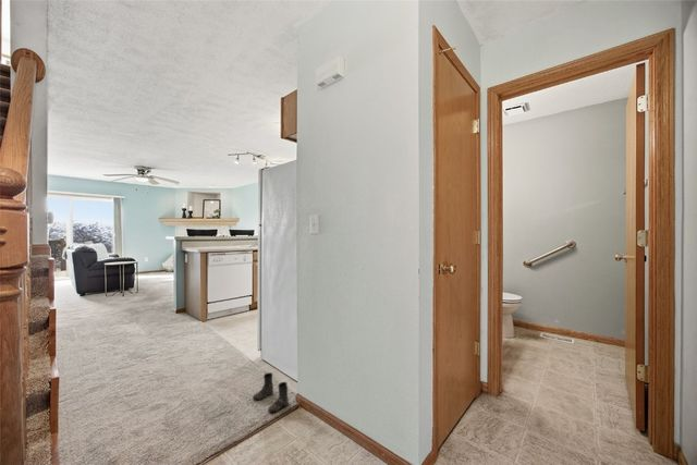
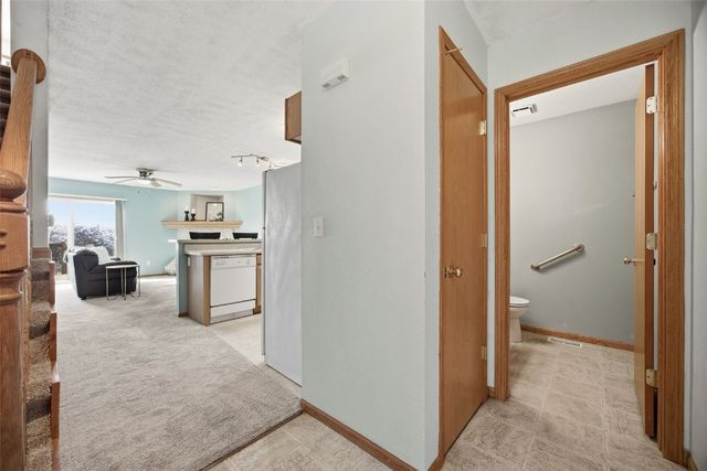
- boots [252,371,290,414]
